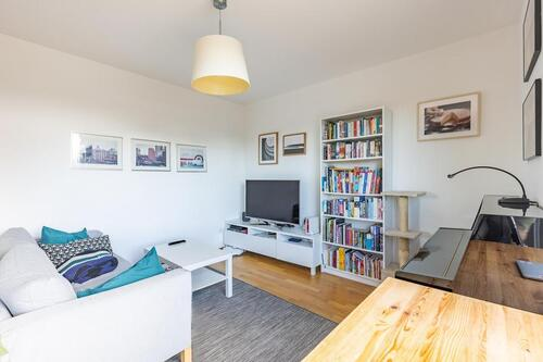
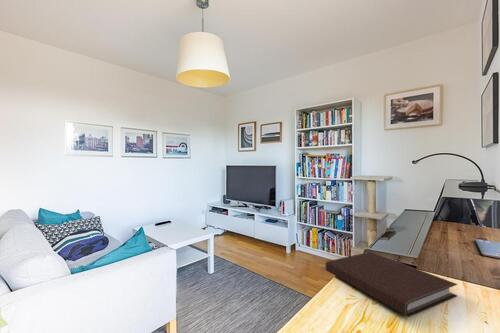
+ notebook [325,251,458,318]
